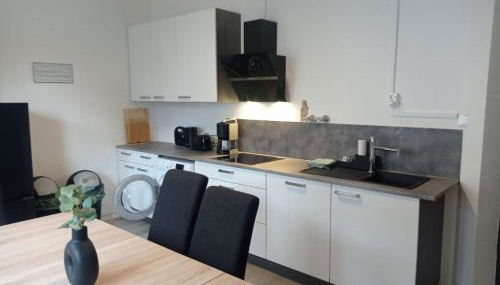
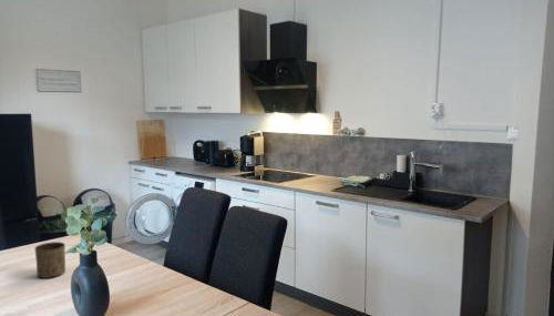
+ cup [34,241,66,279]
